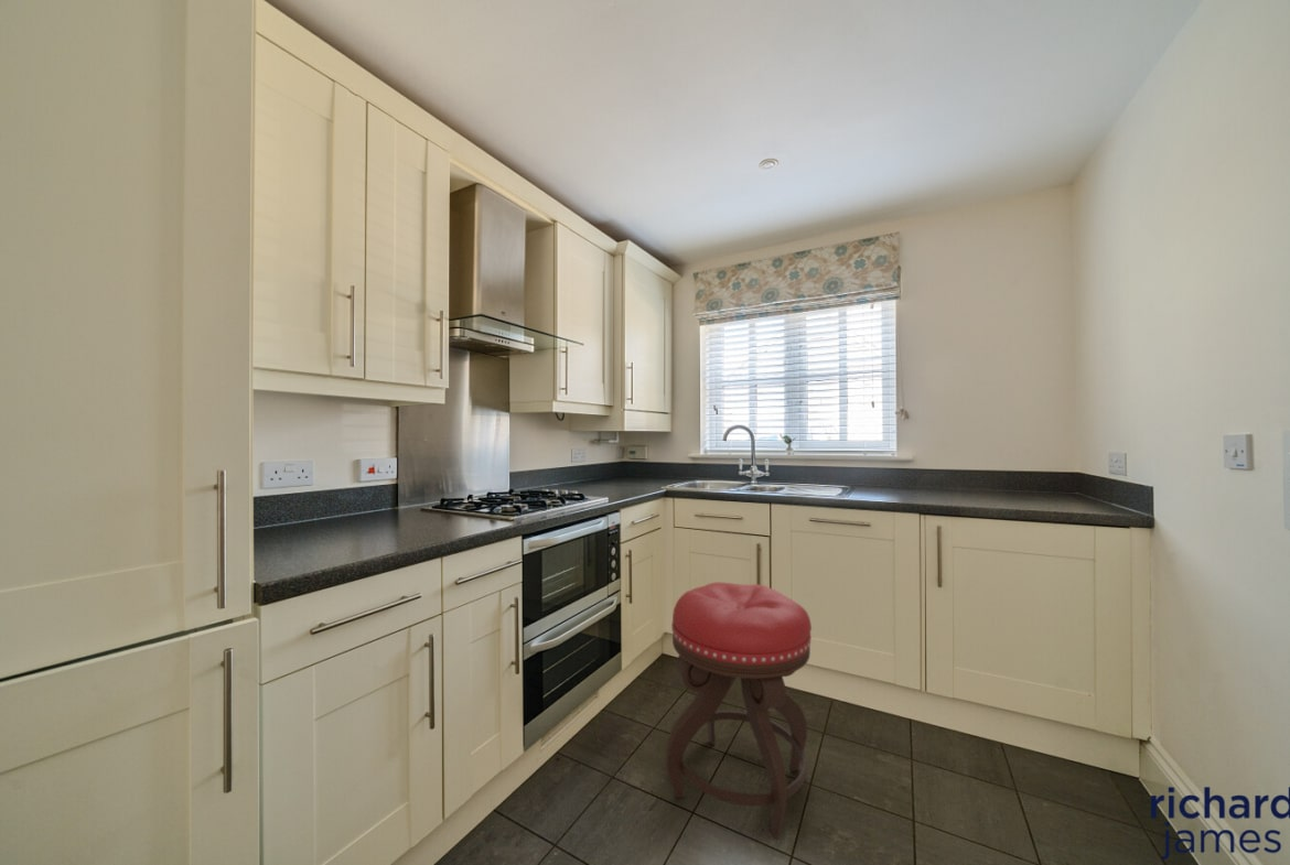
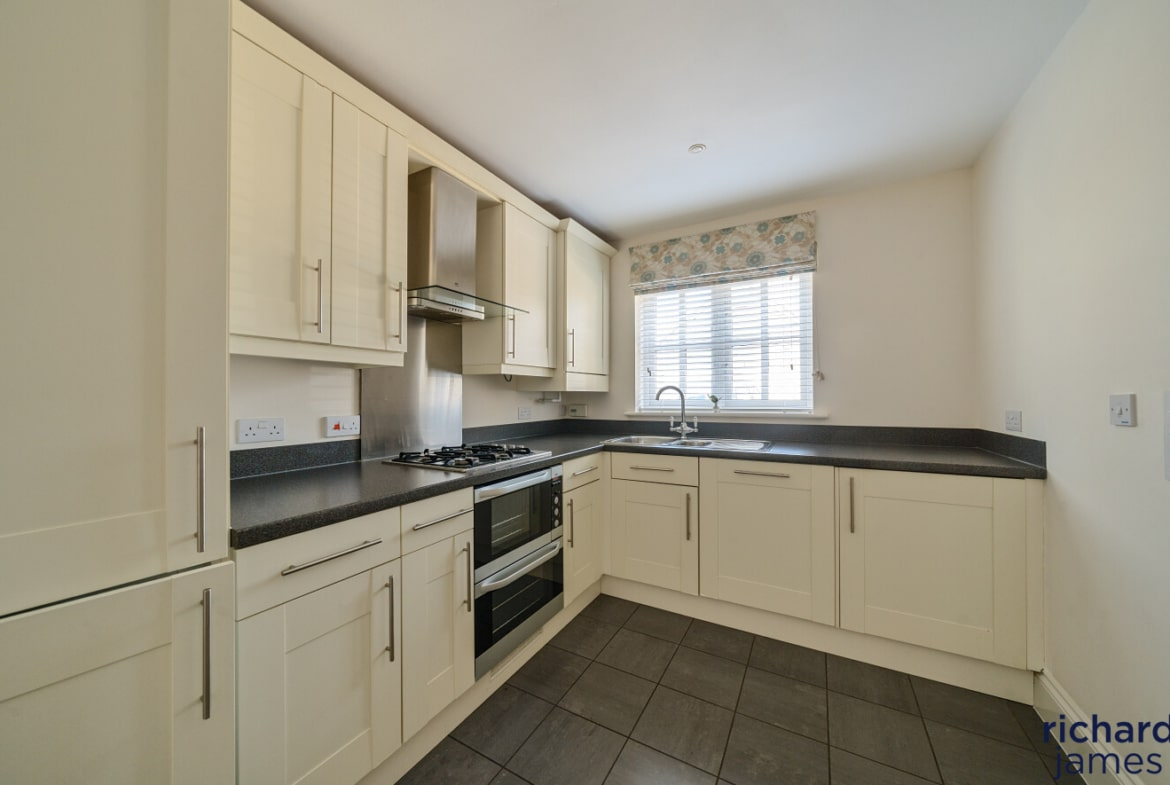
- stool [665,581,813,840]
